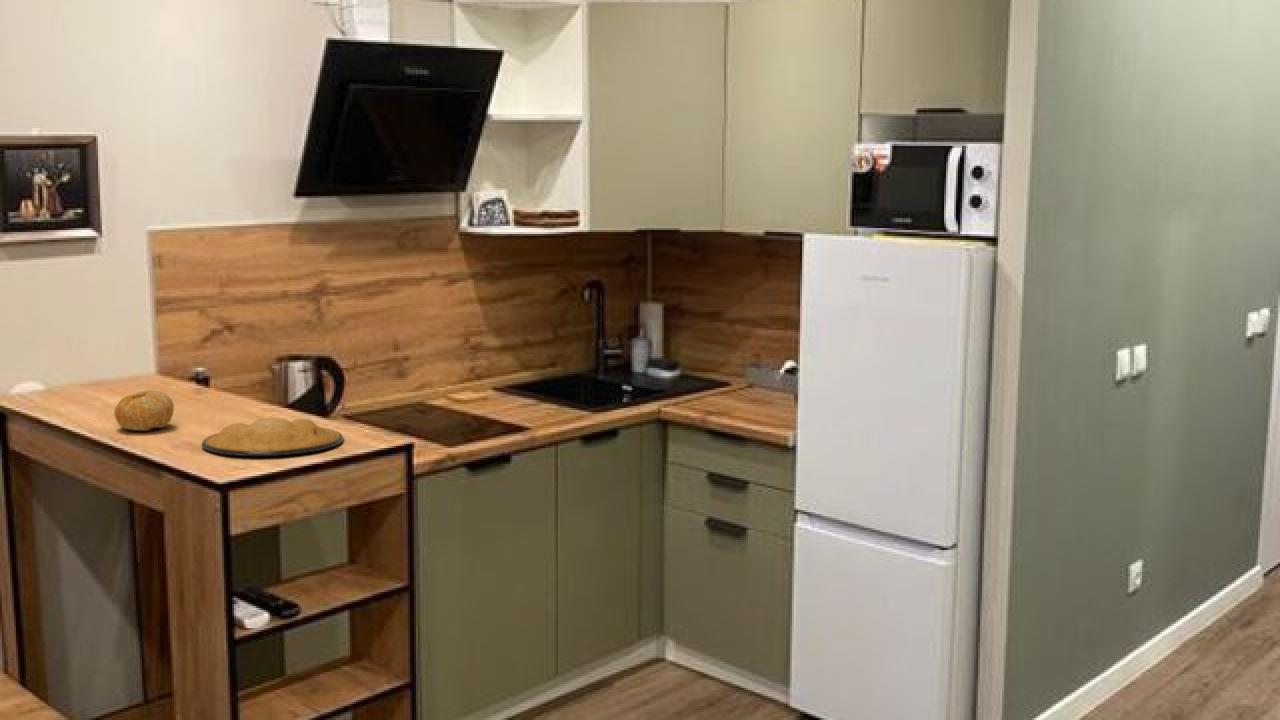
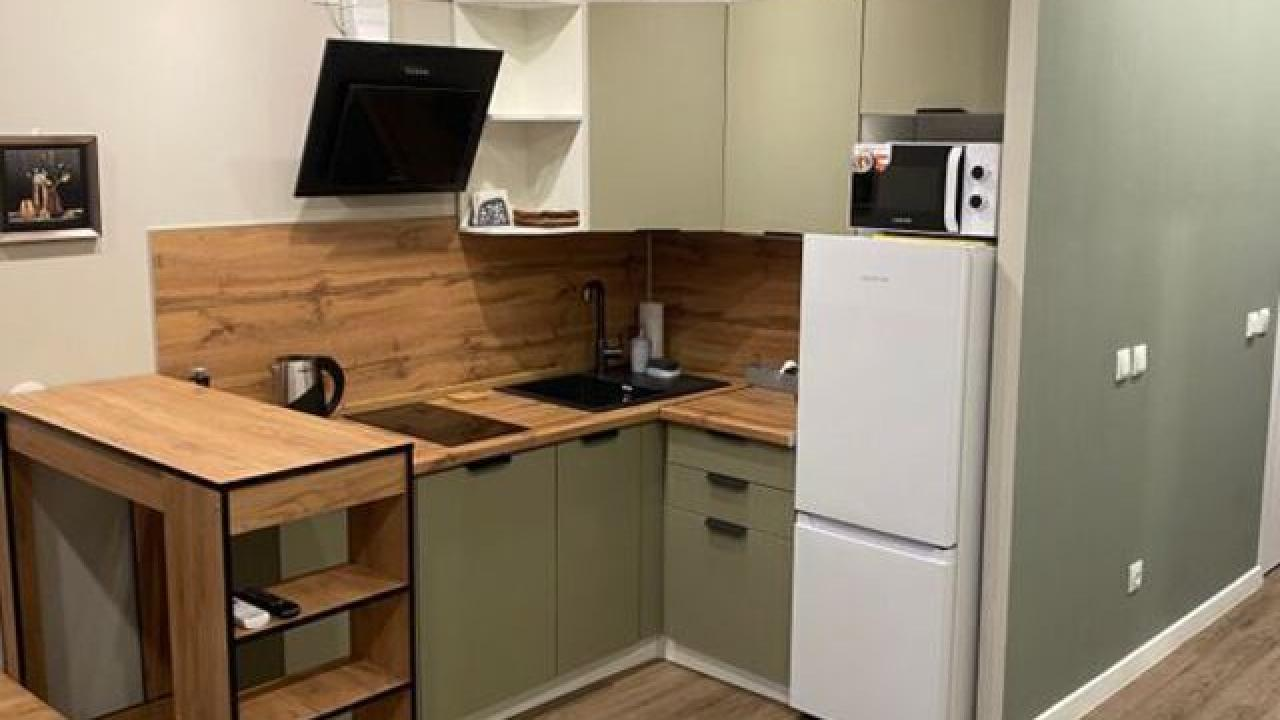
- plate [201,416,344,457]
- fruit [113,389,175,432]
